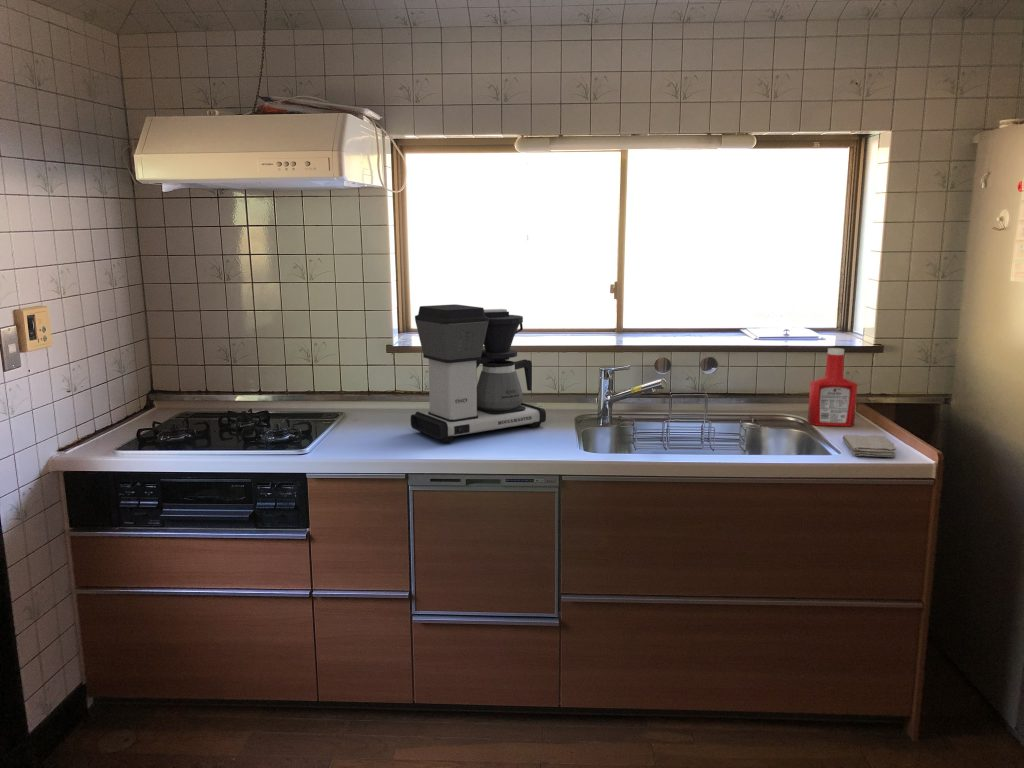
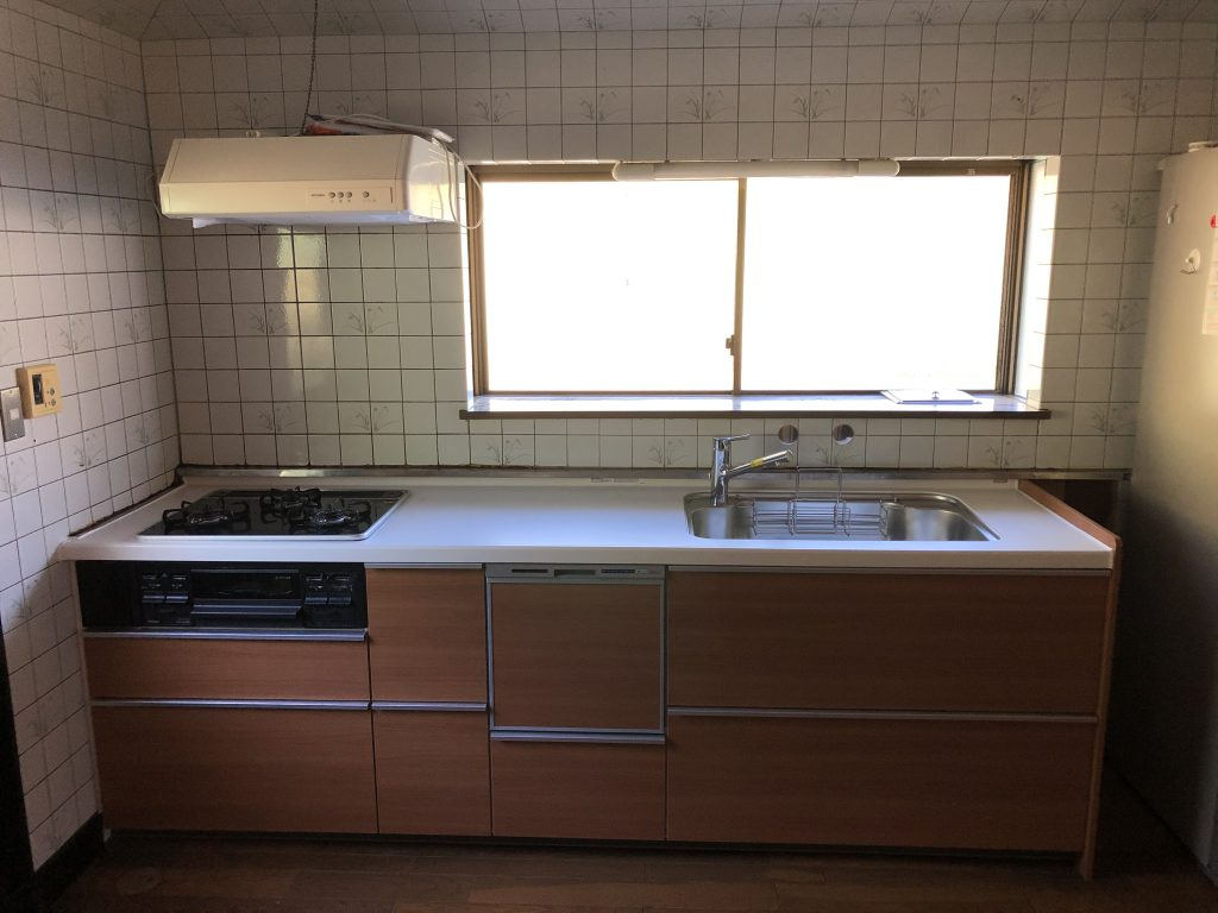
- washcloth [841,434,897,458]
- coffee maker [410,303,547,443]
- soap bottle [807,347,858,427]
